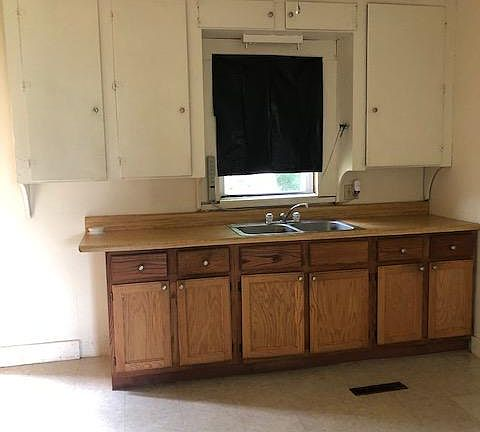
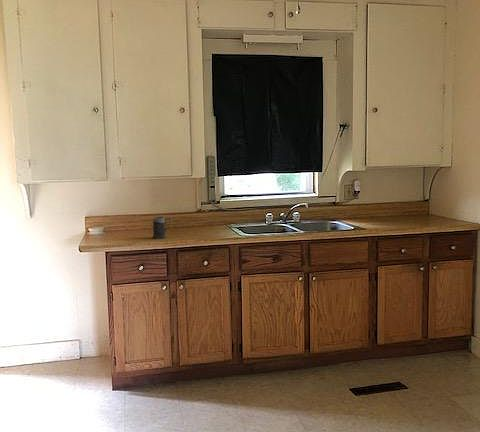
+ mug [151,215,173,240]
